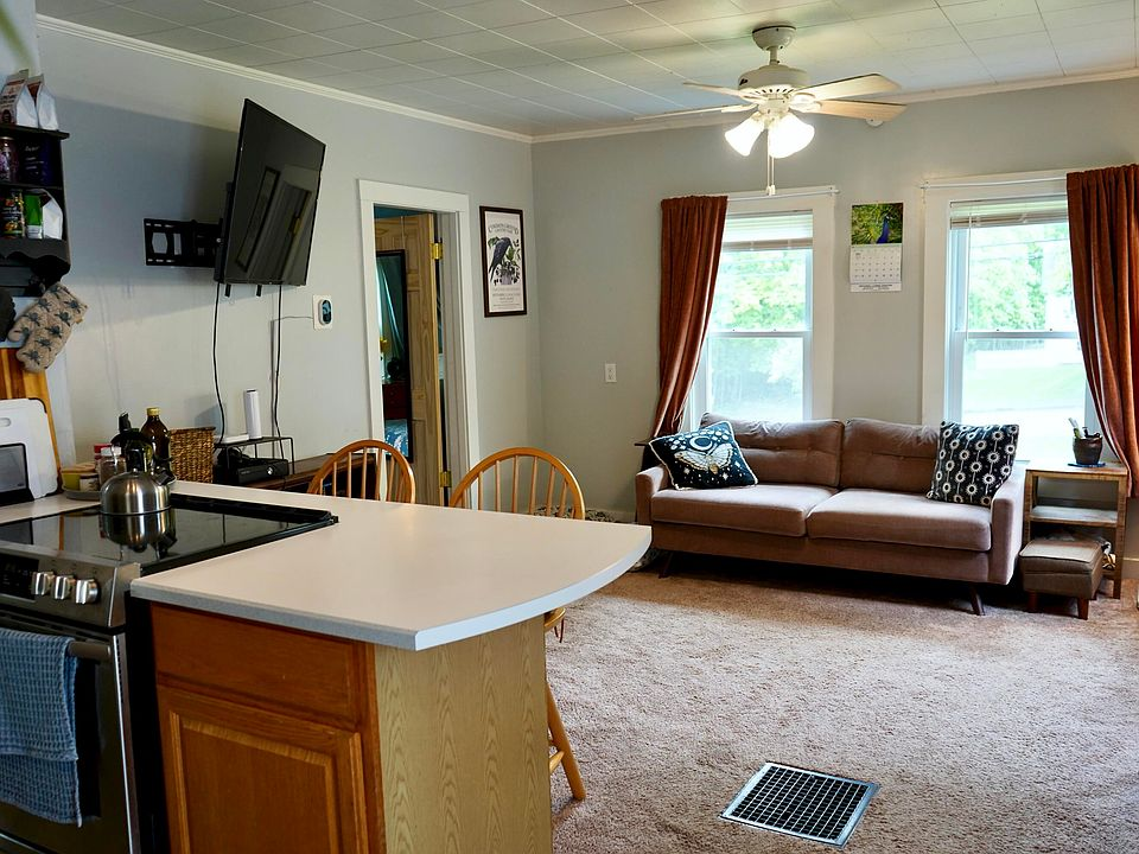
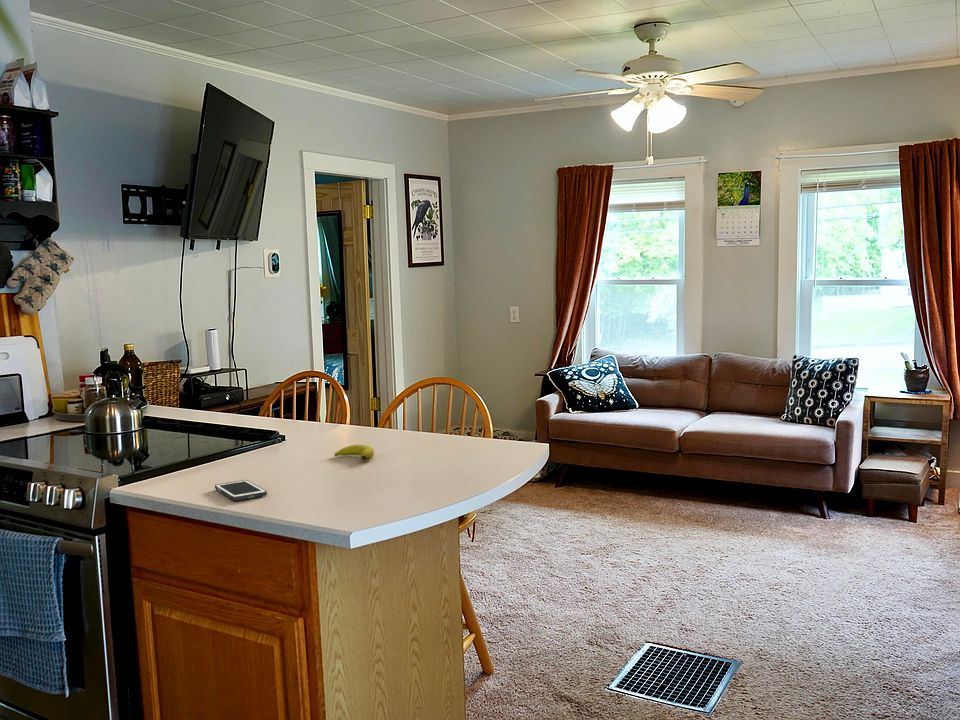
+ cell phone [214,479,268,501]
+ banana [334,444,375,462]
